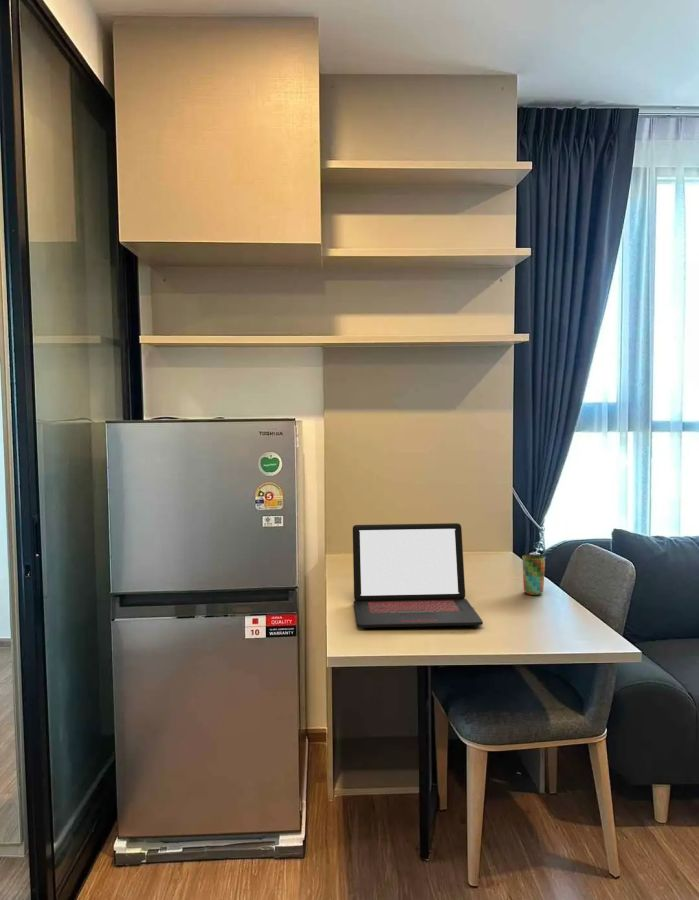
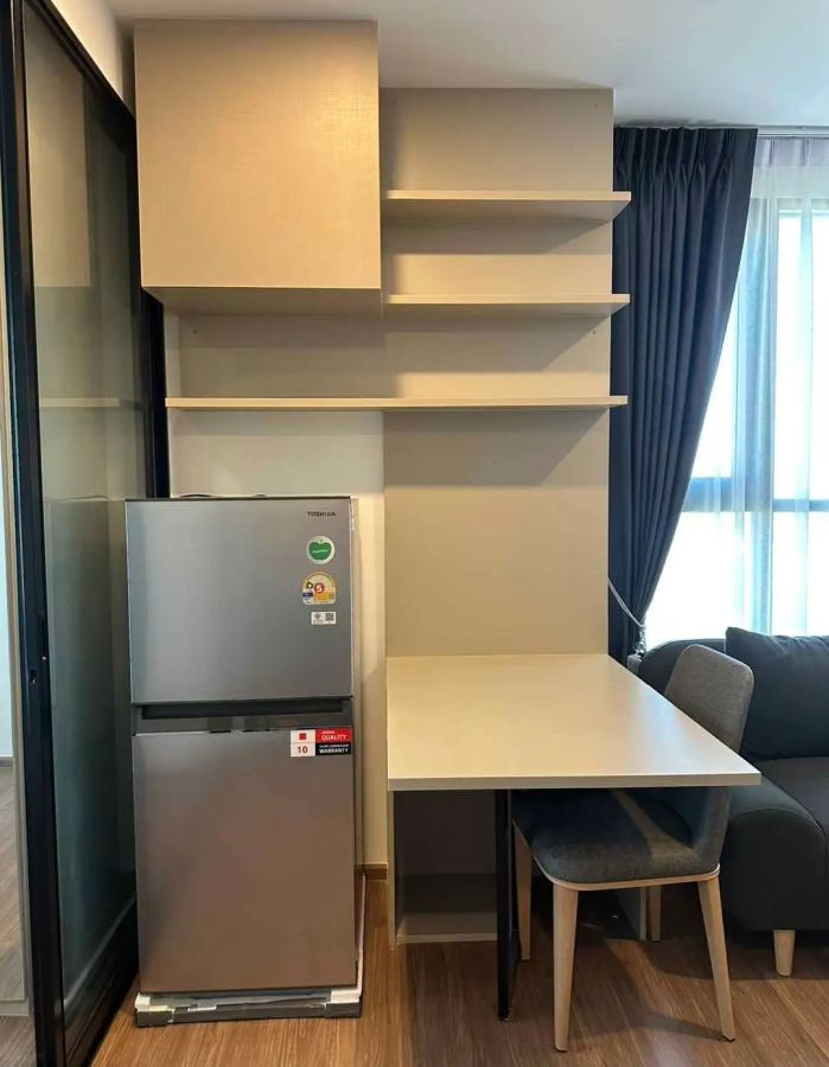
- laptop [352,522,484,629]
- cup [521,554,546,596]
